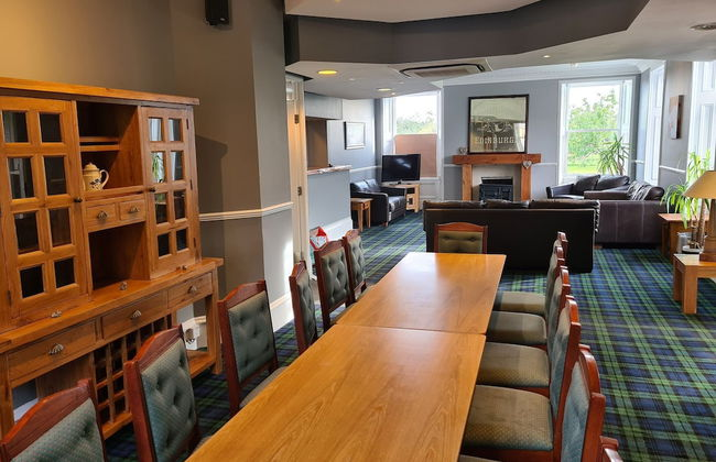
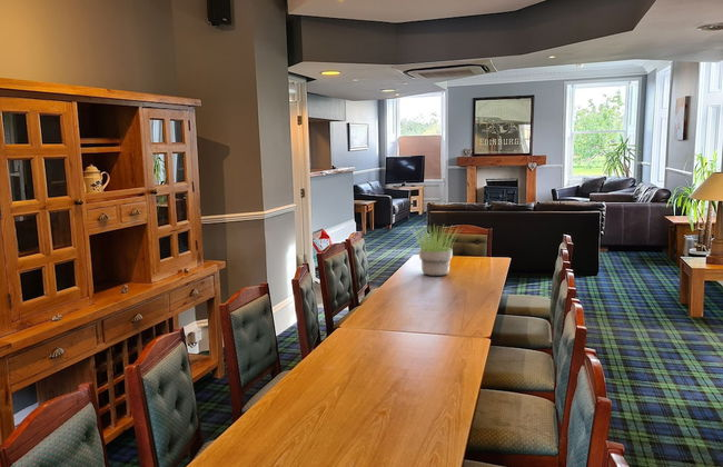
+ potted plant [410,223,465,277]
